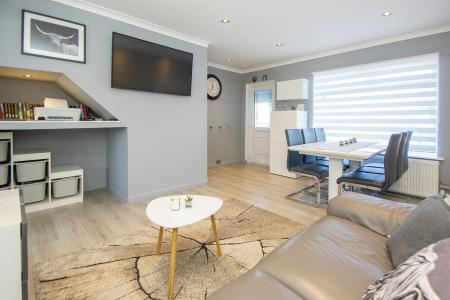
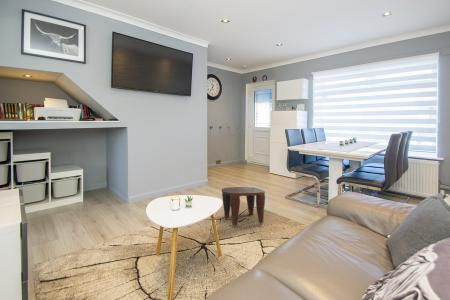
+ stool [221,186,266,227]
